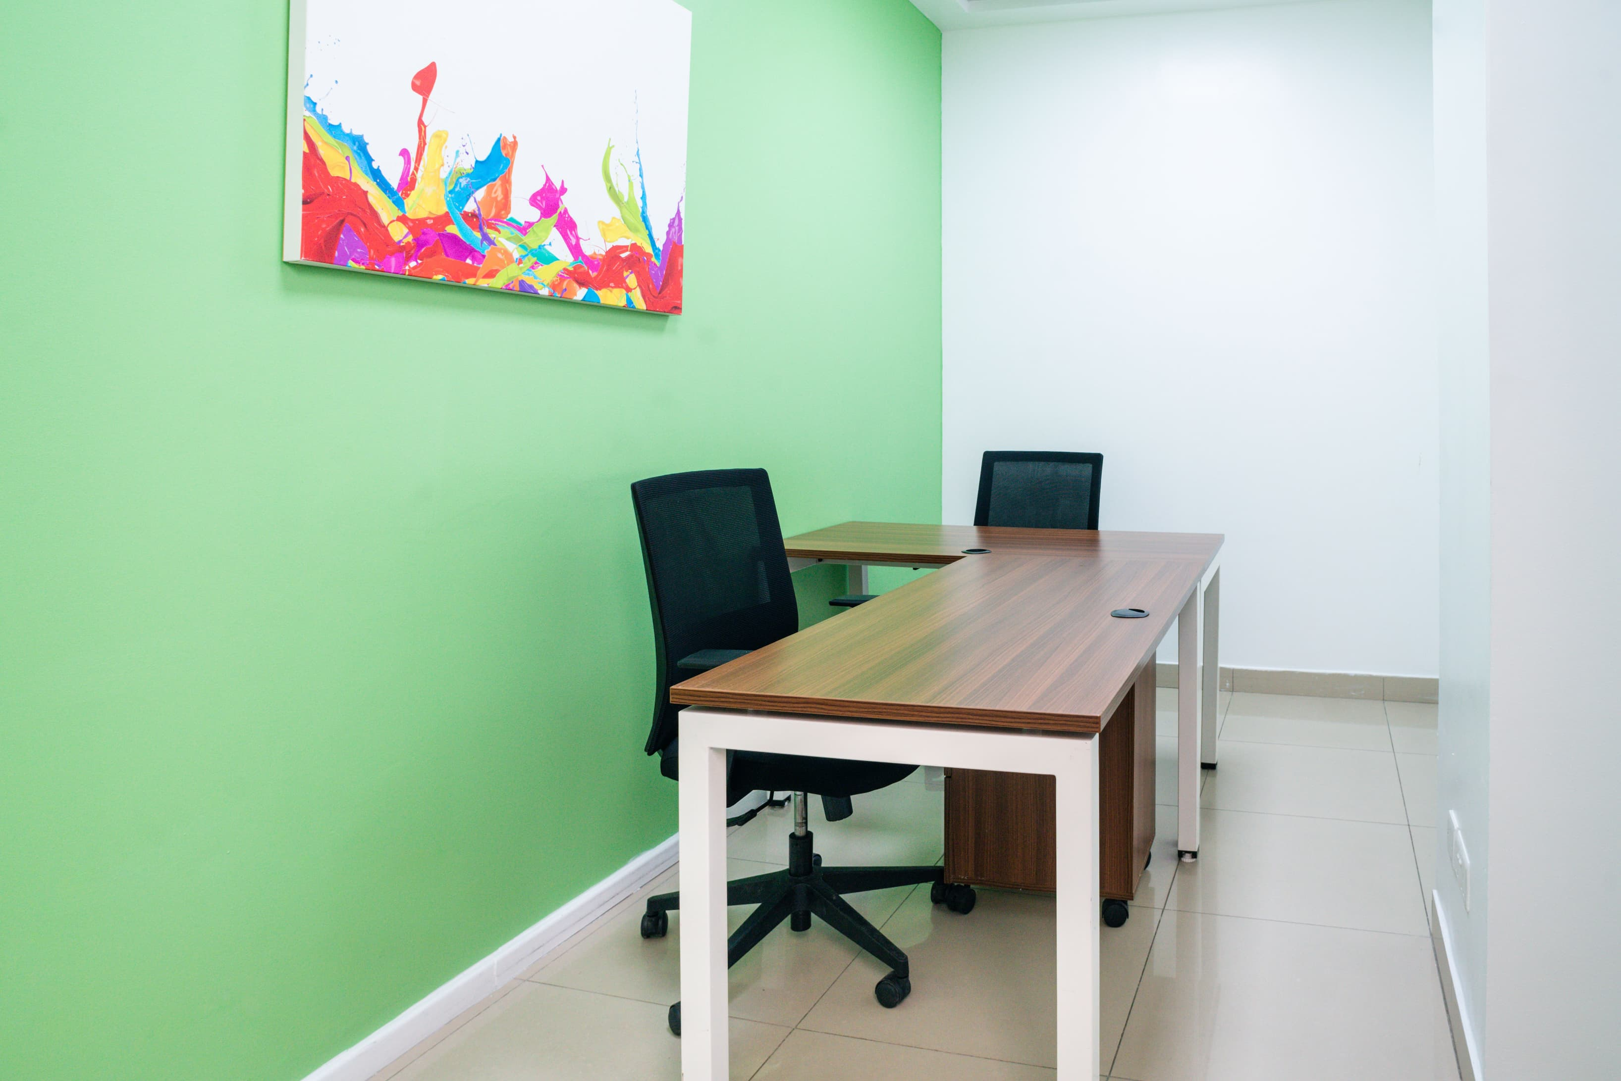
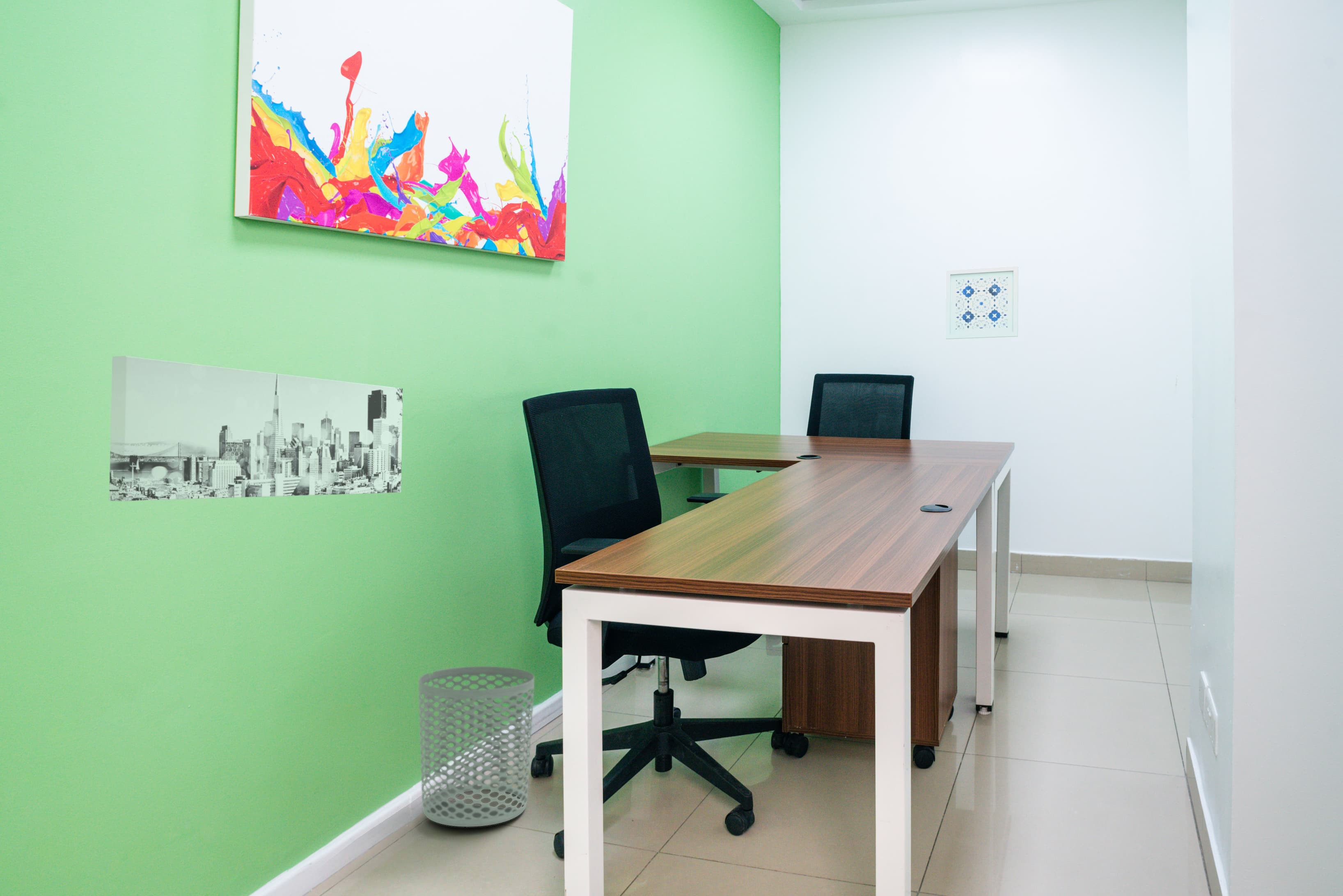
+ wall art [109,356,403,502]
+ waste bin [418,666,535,827]
+ wall art [945,266,1019,340]
